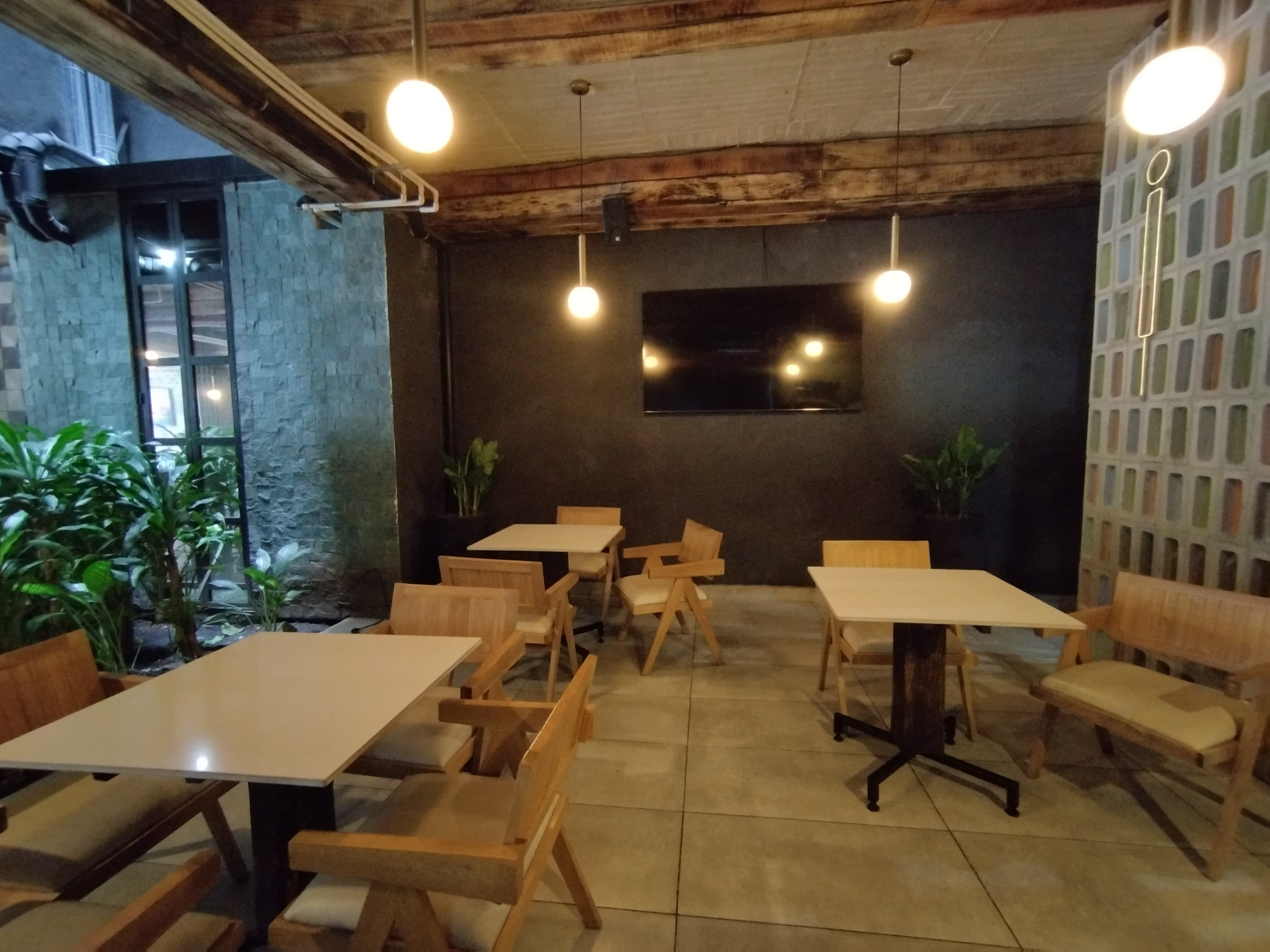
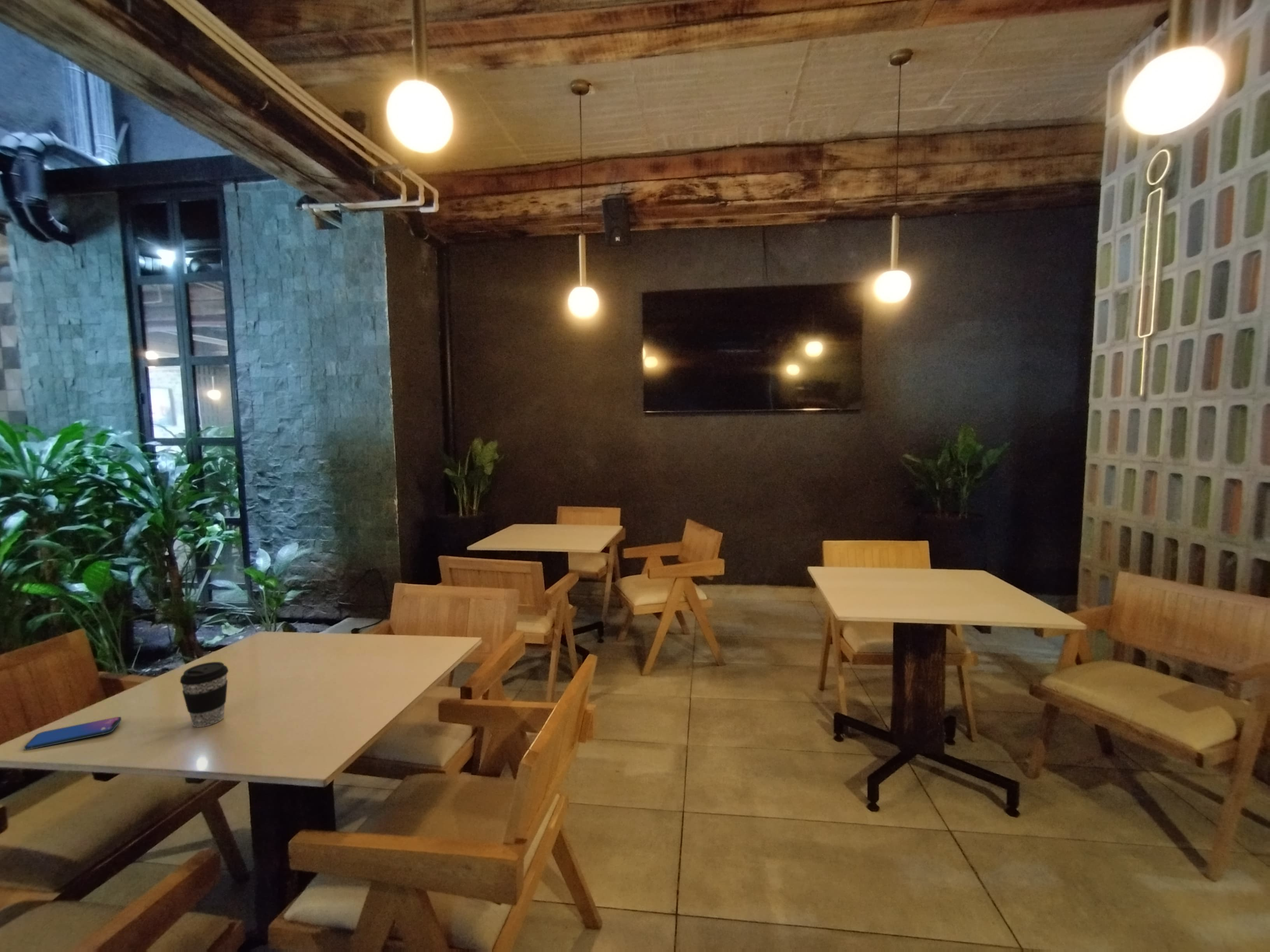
+ smartphone [24,716,122,751]
+ coffee cup [180,661,229,728]
